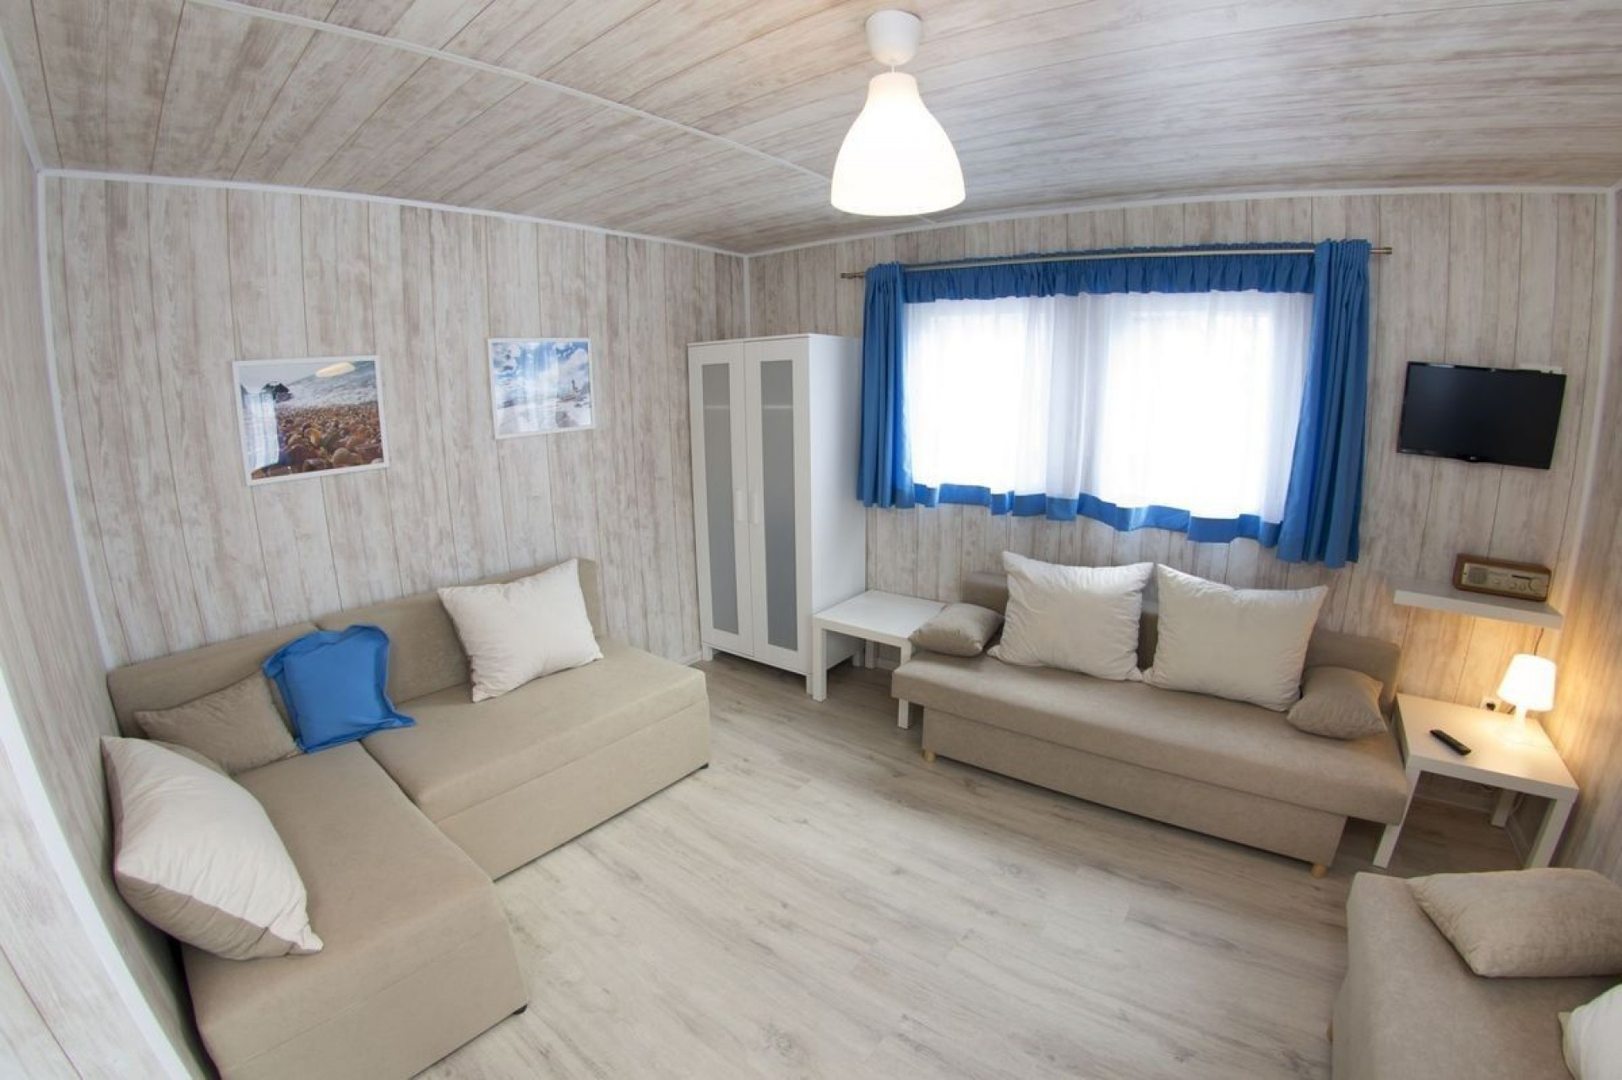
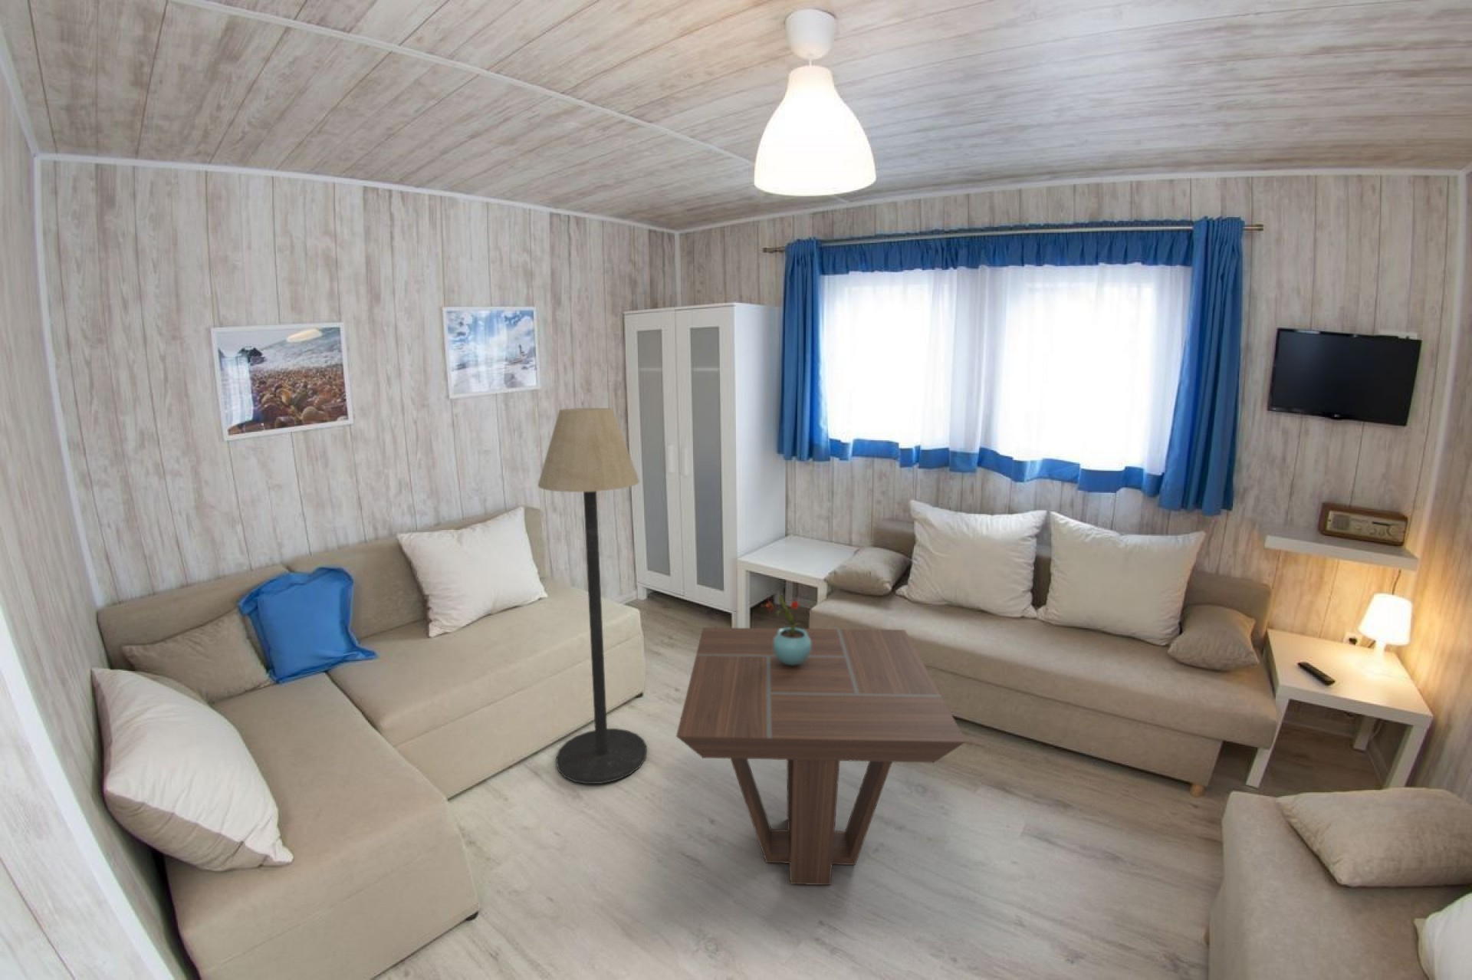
+ floor lamp [537,407,647,784]
+ potted flower [760,594,811,666]
+ coffee table [676,627,968,886]
